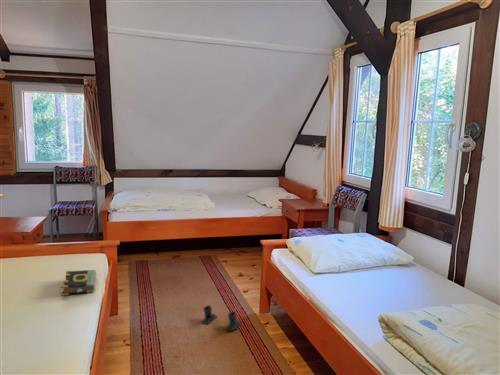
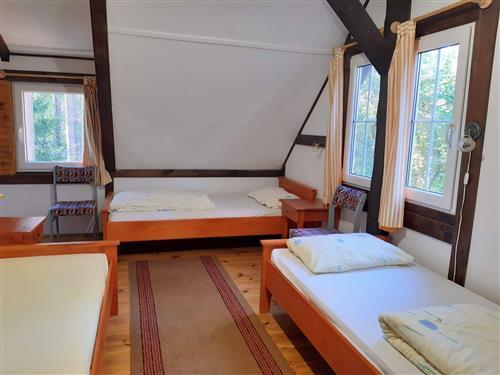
- boots [202,305,241,333]
- book [60,269,97,297]
